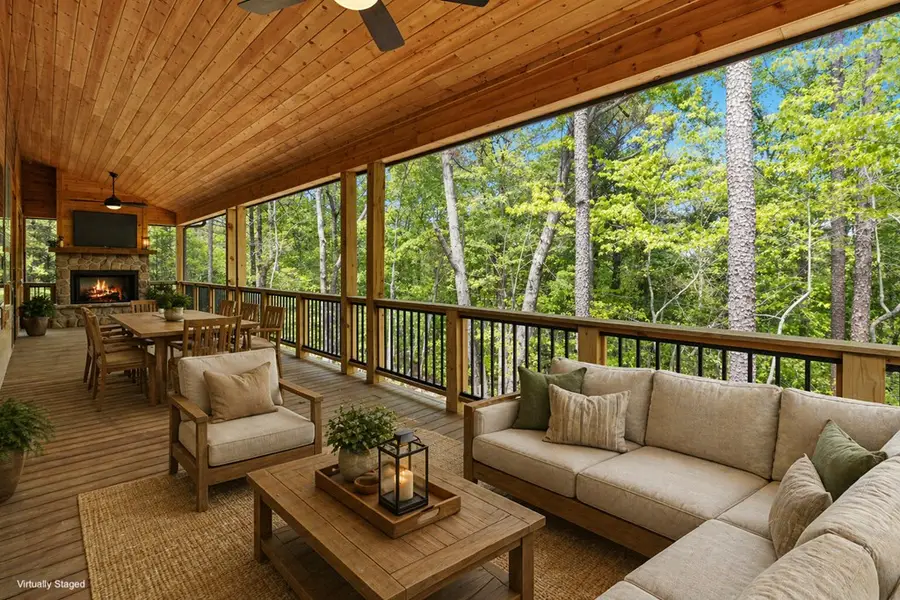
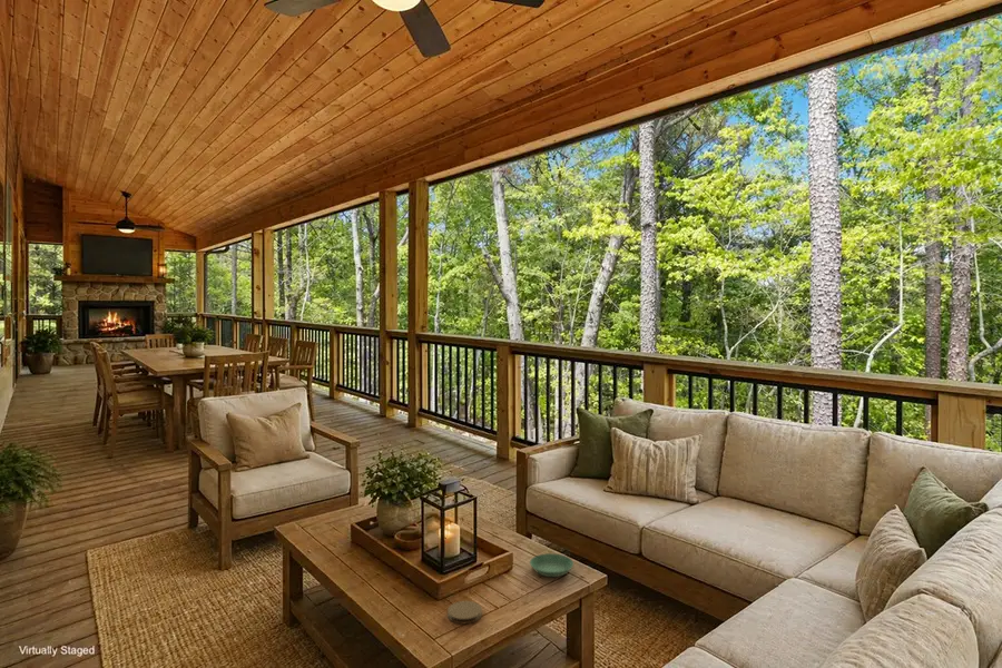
+ saucer [529,552,574,578]
+ coaster [446,600,483,625]
